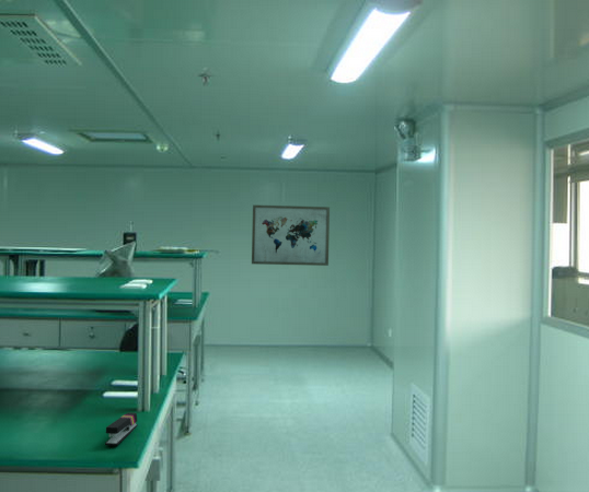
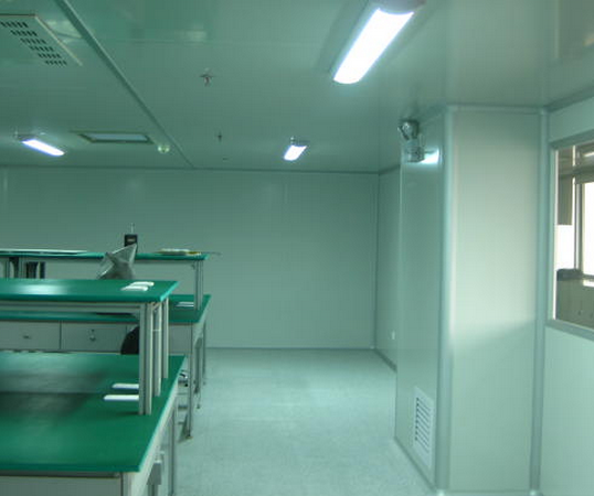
- wall art [251,204,331,267]
- stapler [104,411,138,447]
